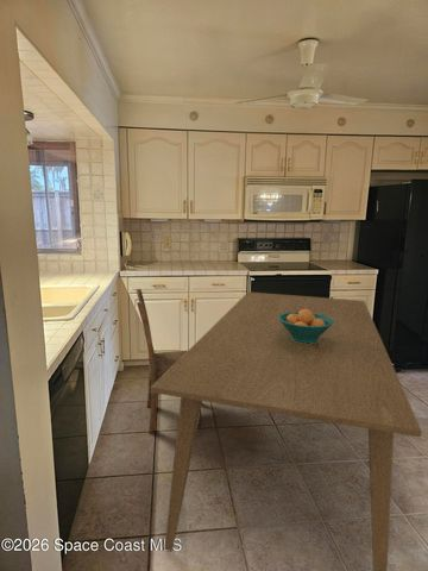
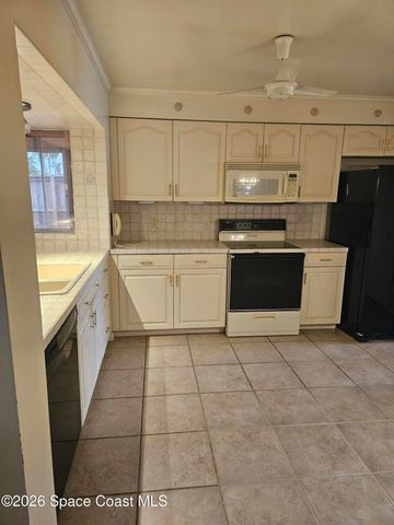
- dining table [151,291,423,571]
- fruit bowl [278,309,334,344]
- dining chair [134,288,202,434]
